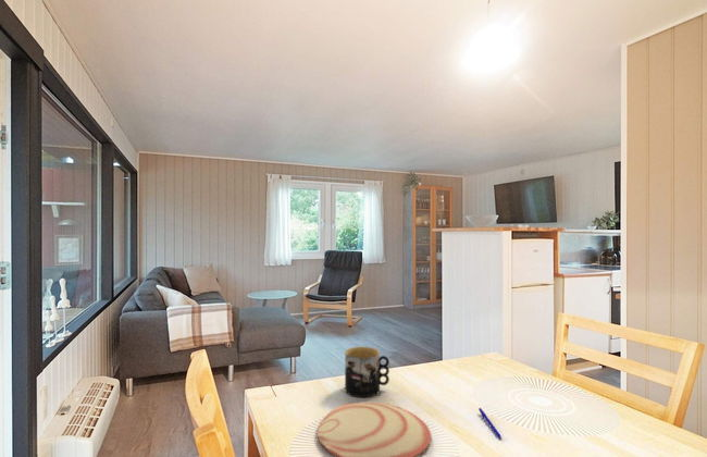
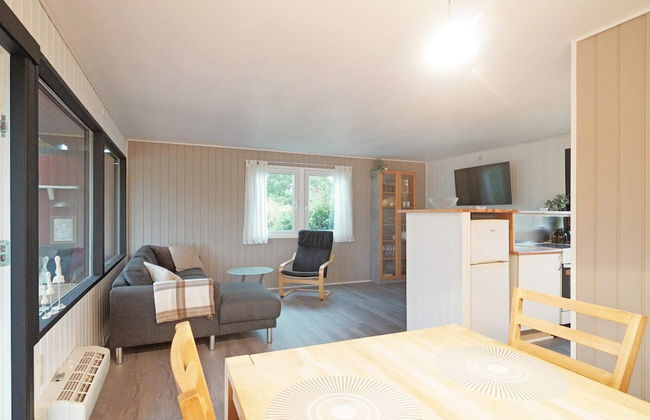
- mug [344,346,390,398]
- pen [477,407,503,440]
- plate [317,402,432,457]
